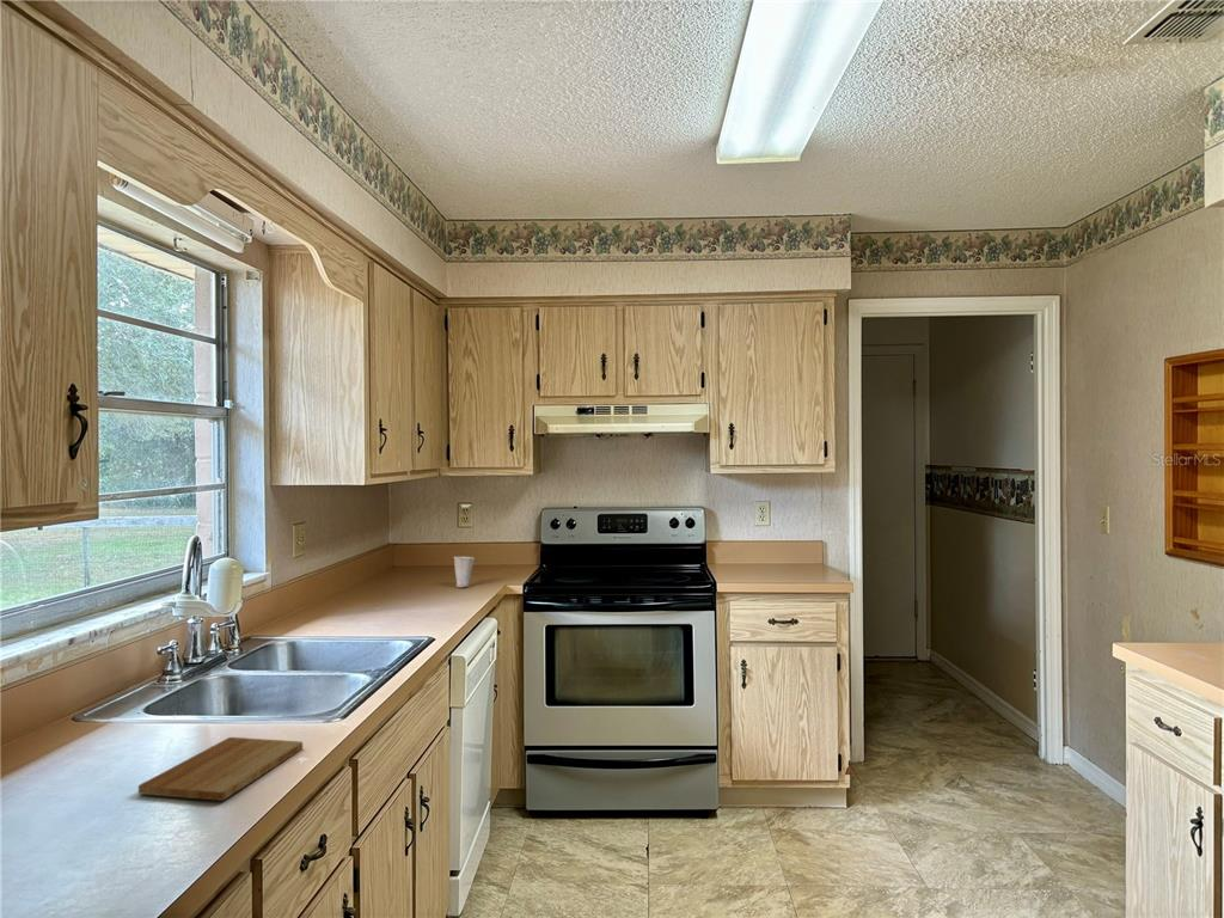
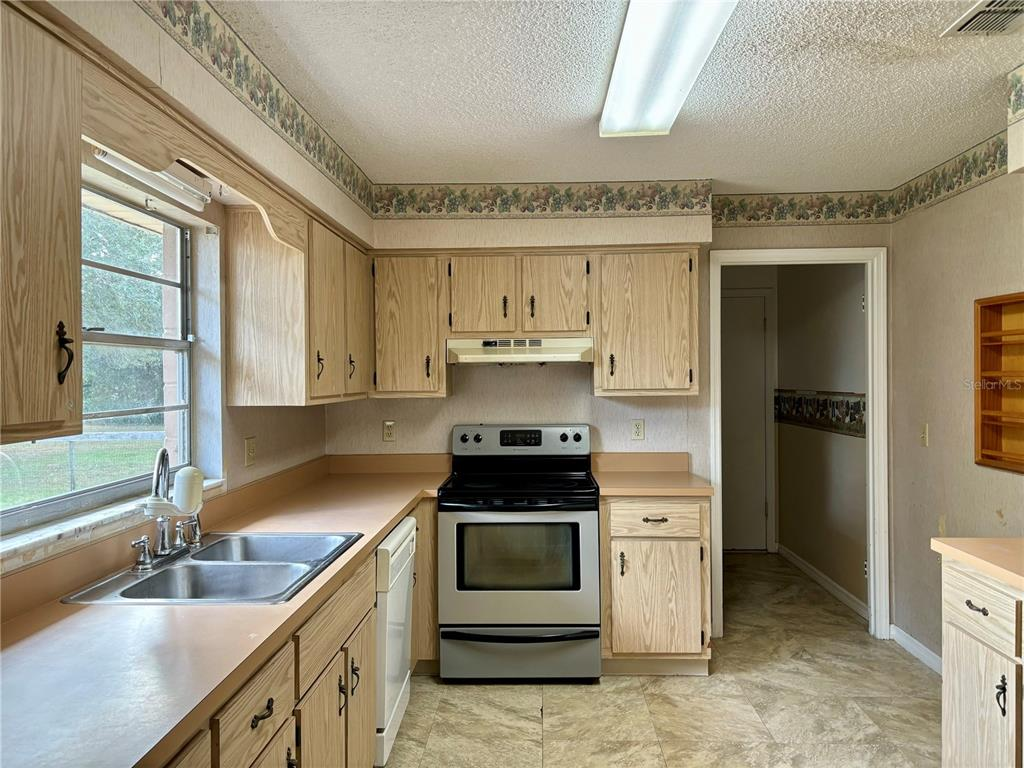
- cup [453,556,476,588]
- cutting board [137,736,304,802]
